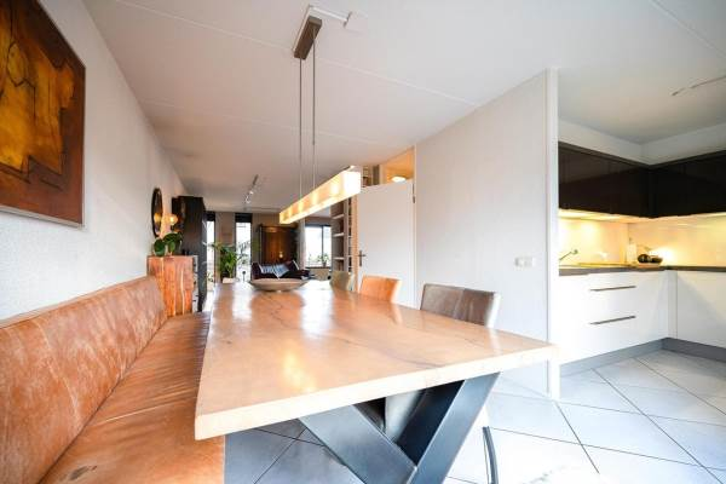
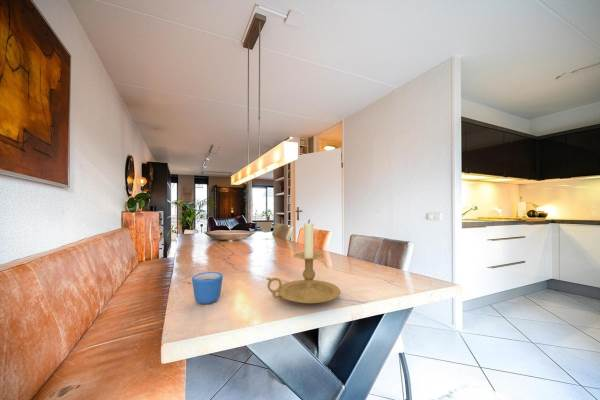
+ mug [191,271,224,305]
+ candle holder [266,219,342,305]
